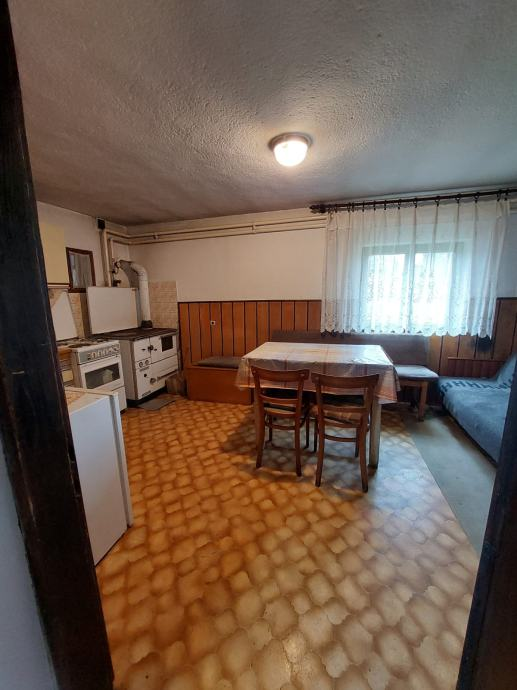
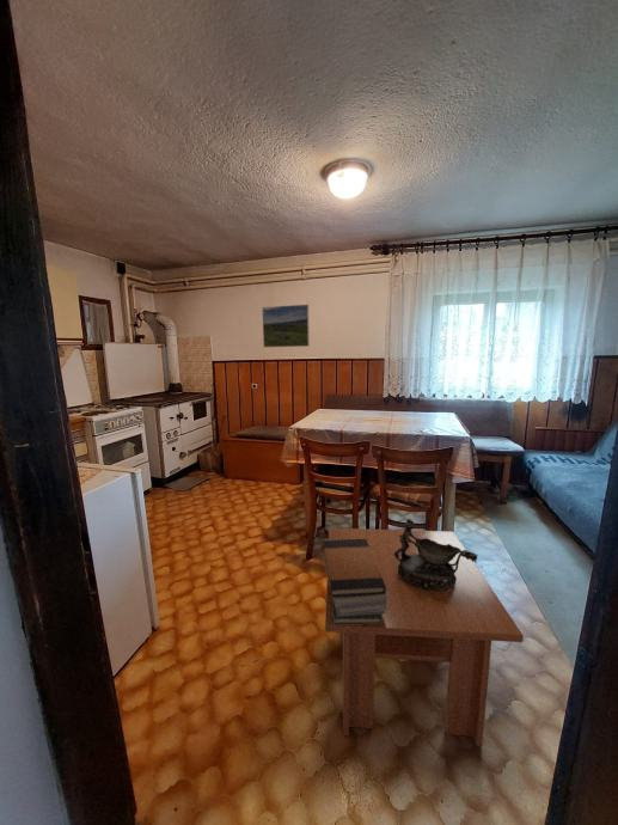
+ book stack [322,539,388,625]
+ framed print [261,304,311,348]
+ coffee table [324,527,525,747]
+ decorative bowl [394,518,479,591]
